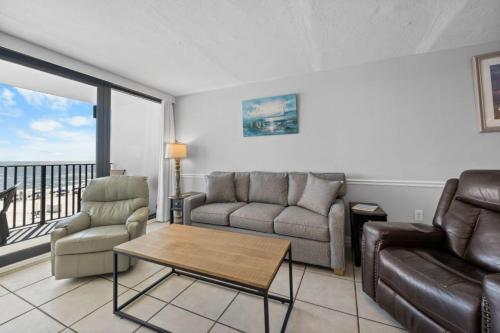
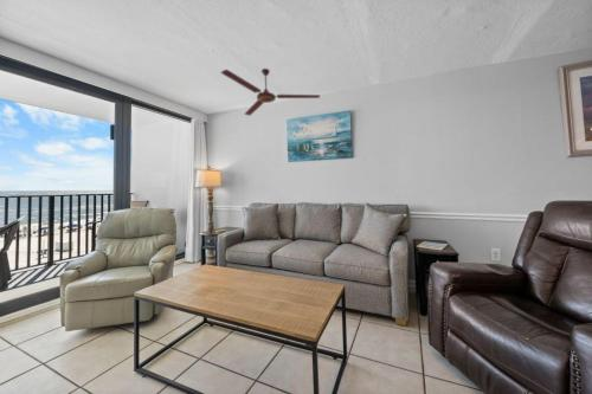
+ ceiling fan [219,67,321,117]
